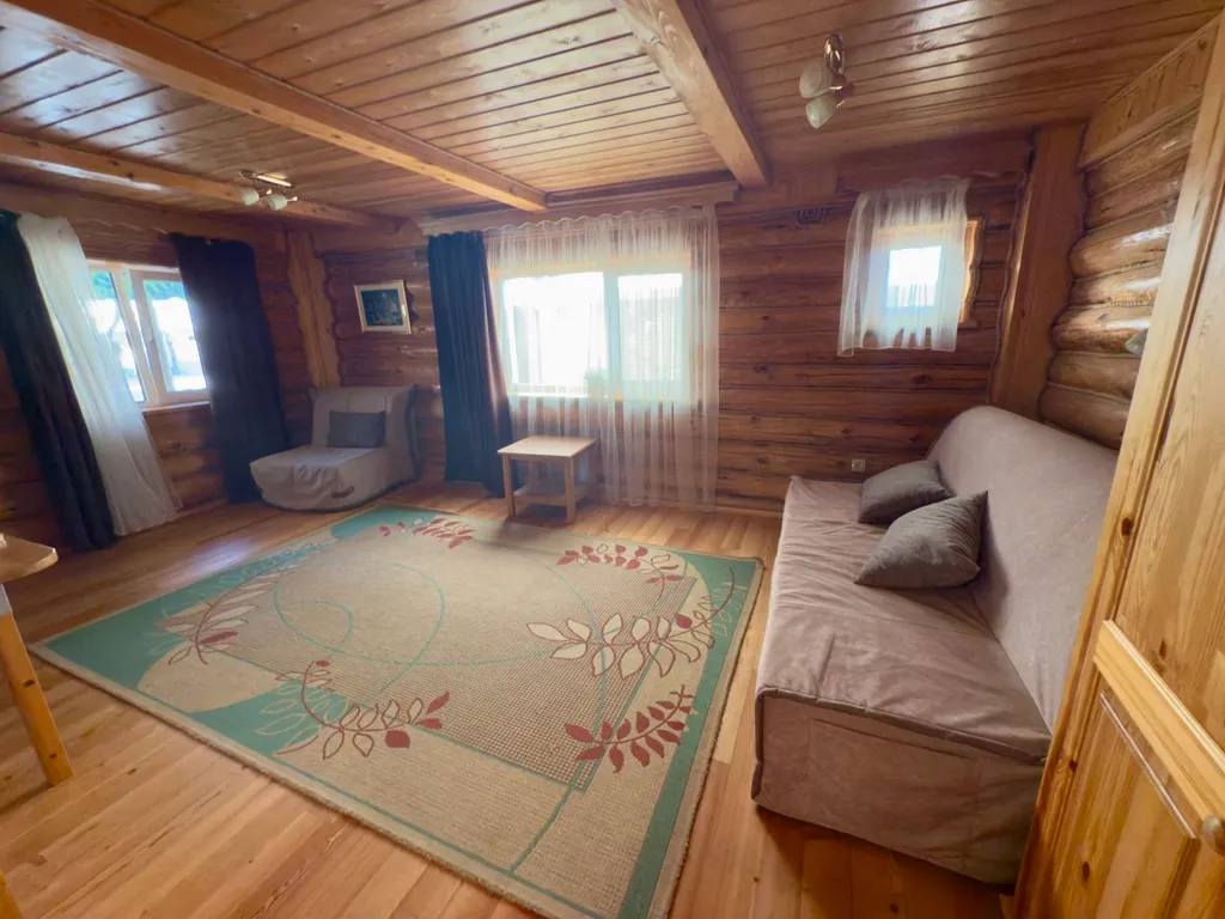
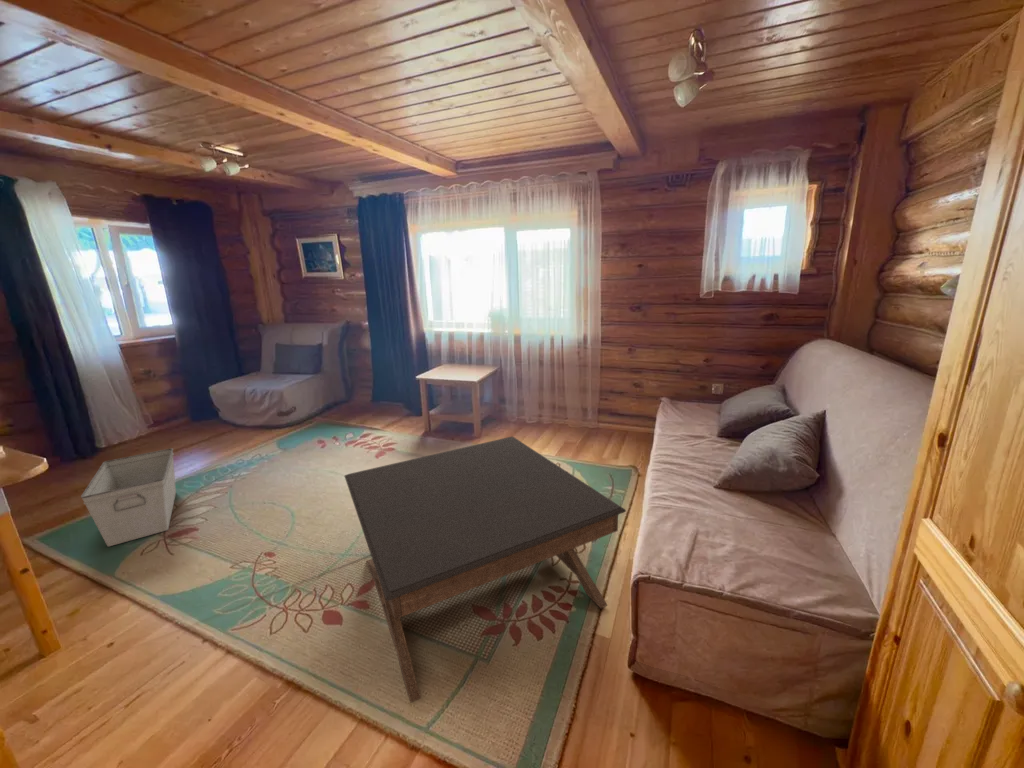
+ storage bin [80,447,177,548]
+ coffee table [344,435,627,704]
